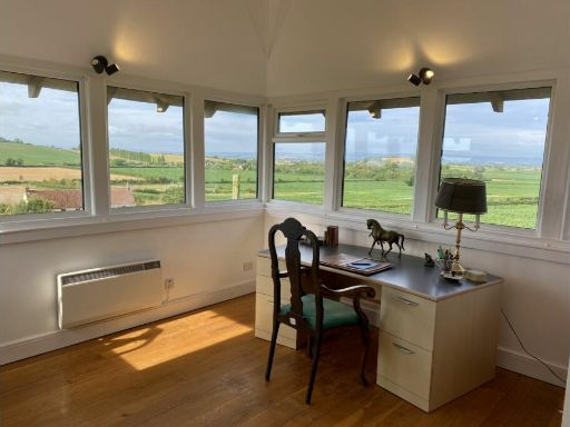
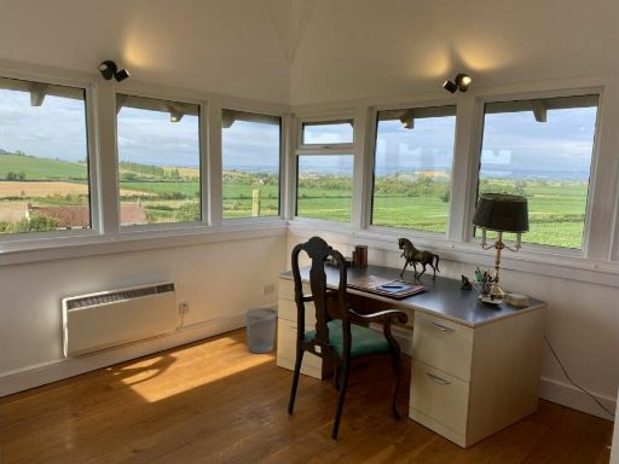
+ wastebasket [244,307,278,354]
